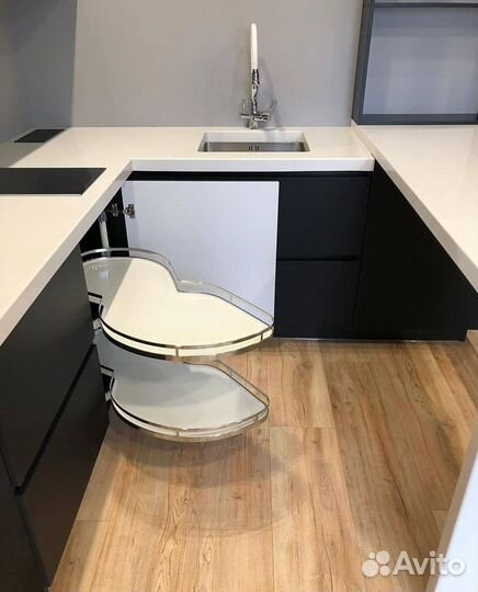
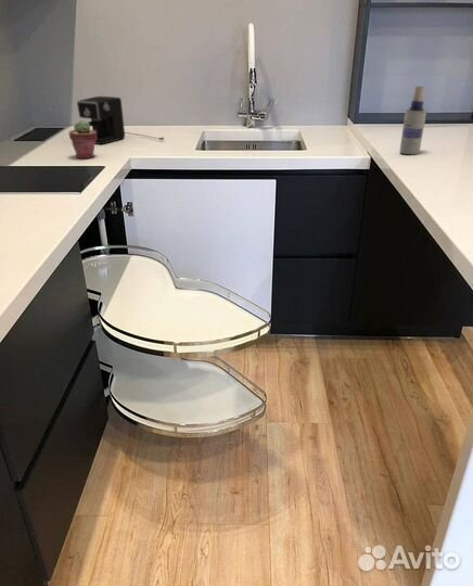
+ coffee maker [76,95,165,145]
+ potted succulent [68,119,97,160]
+ spray bottle [398,85,427,155]
